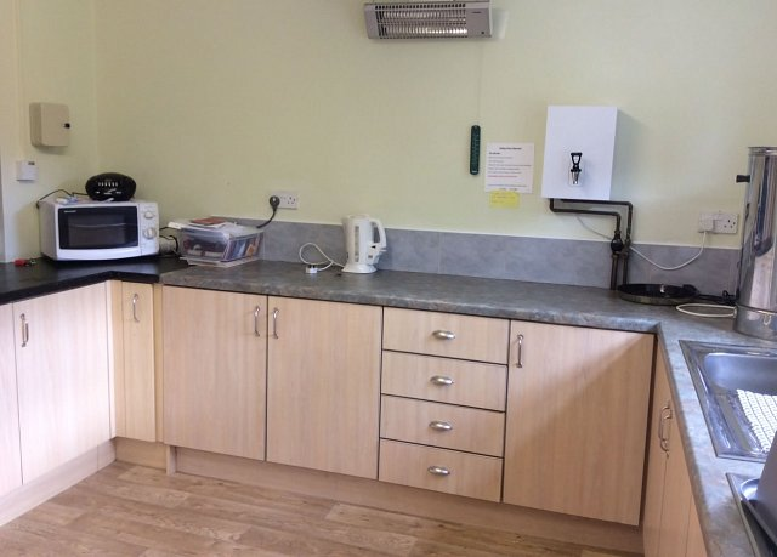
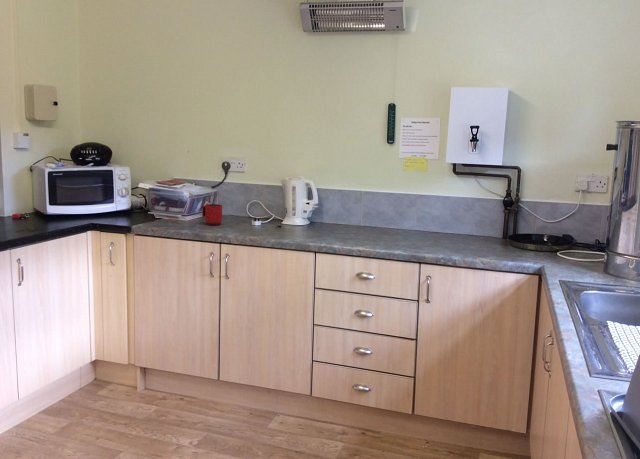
+ mug [201,203,223,226]
